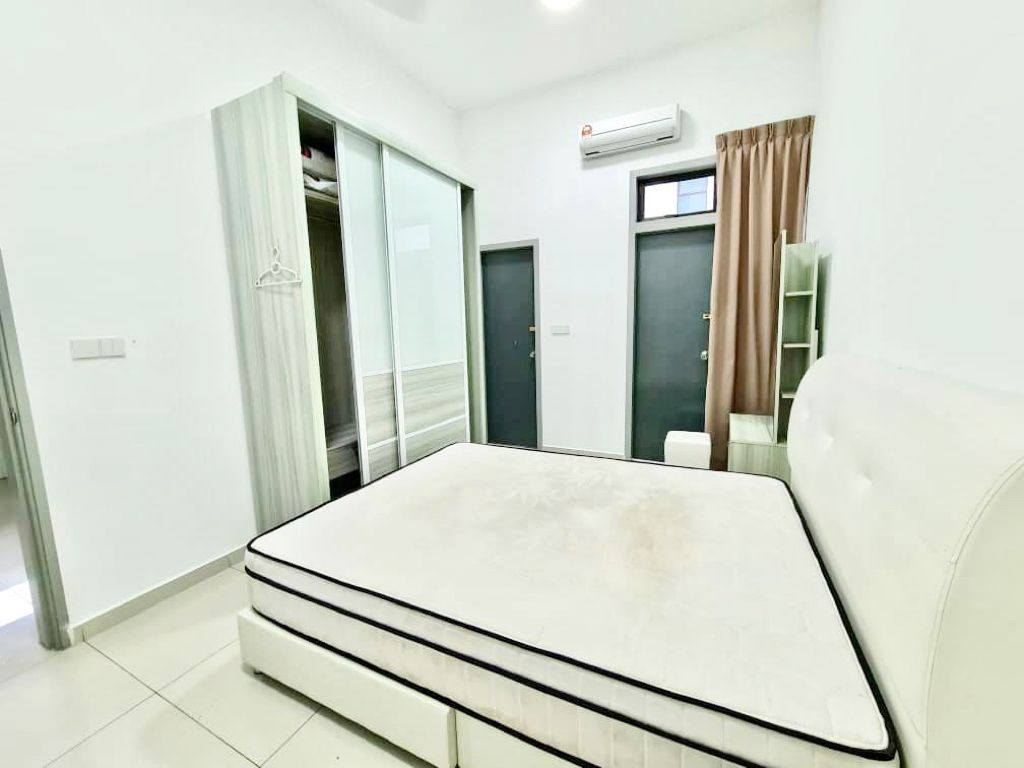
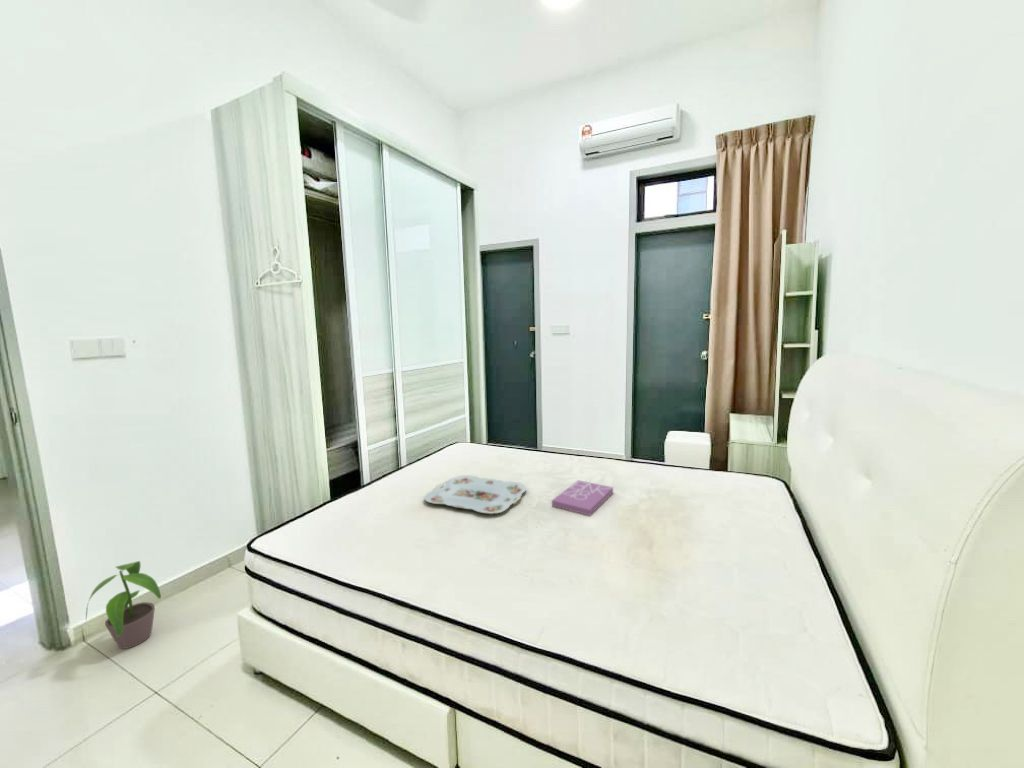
+ book [551,479,614,517]
+ serving tray [423,474,528,515]
+ potted plant [85,560,162,650]
